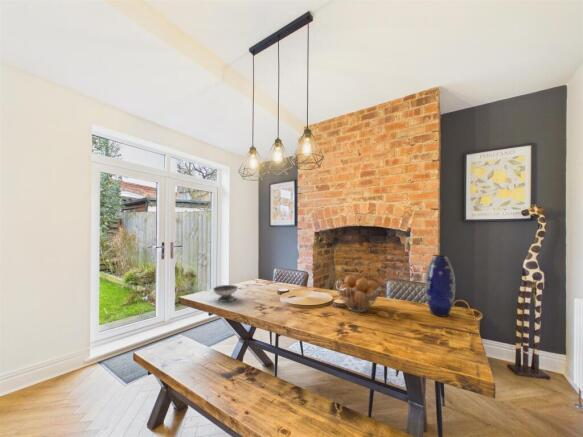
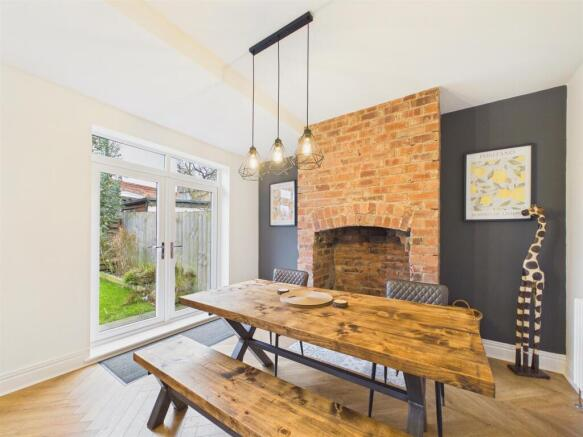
- bowl [212,284,239,303]
- fruit basket [335,274,382,313]
- vase [424,255,456,318]
